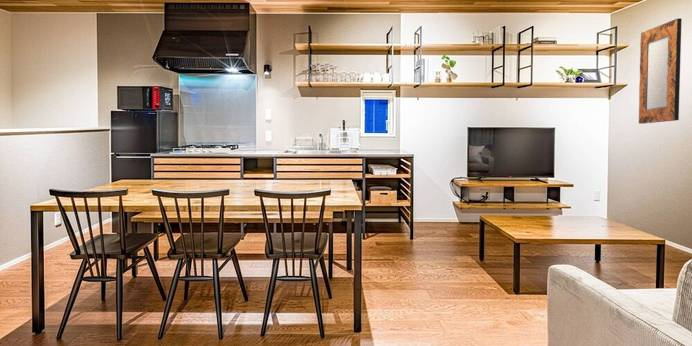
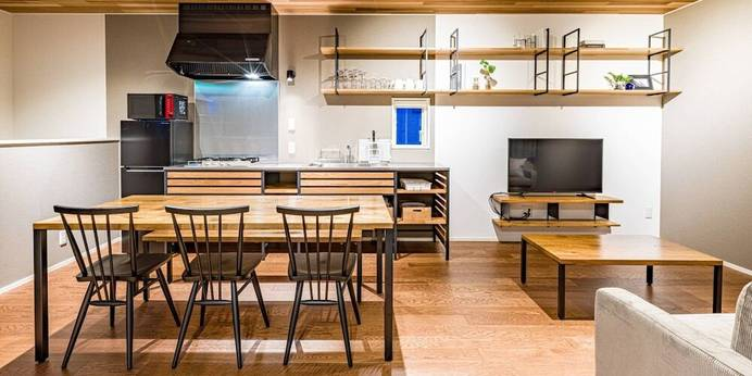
- home mirror [638,18,683,125]
